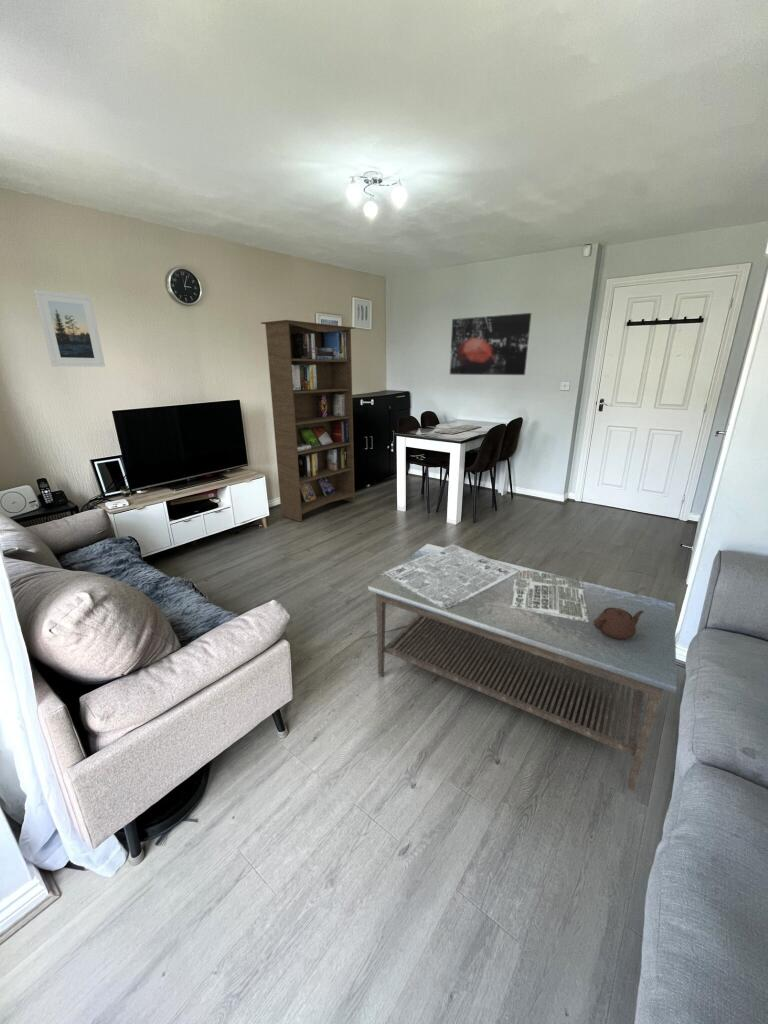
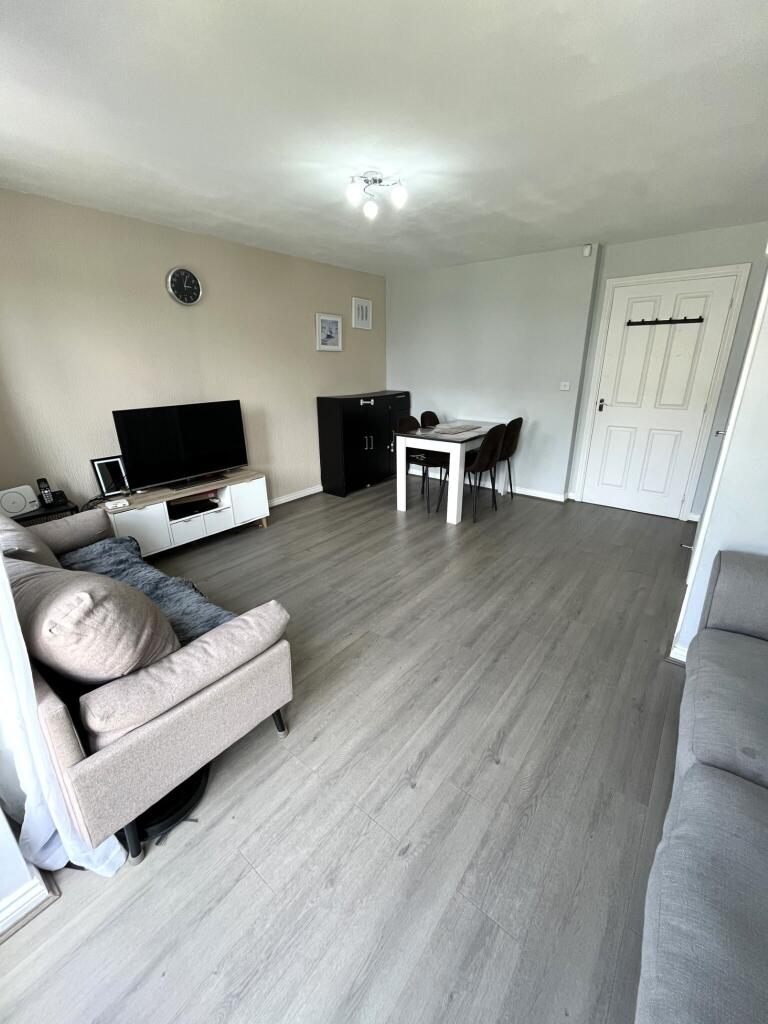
- bookcase [260,319,356,523]
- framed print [33,289,106,368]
- coffee table [367,543,677,792]
- wall art [449,312,532,376]
